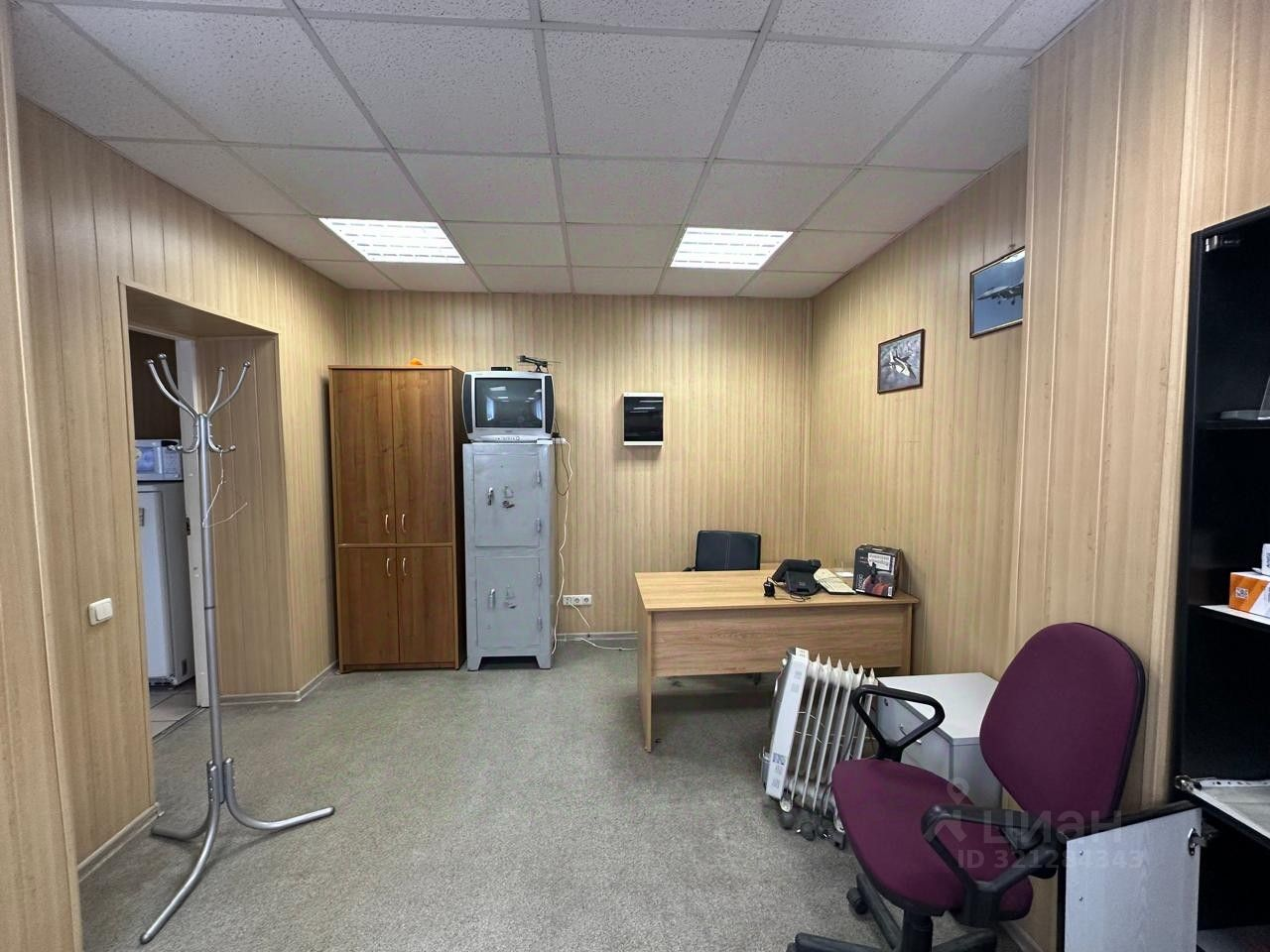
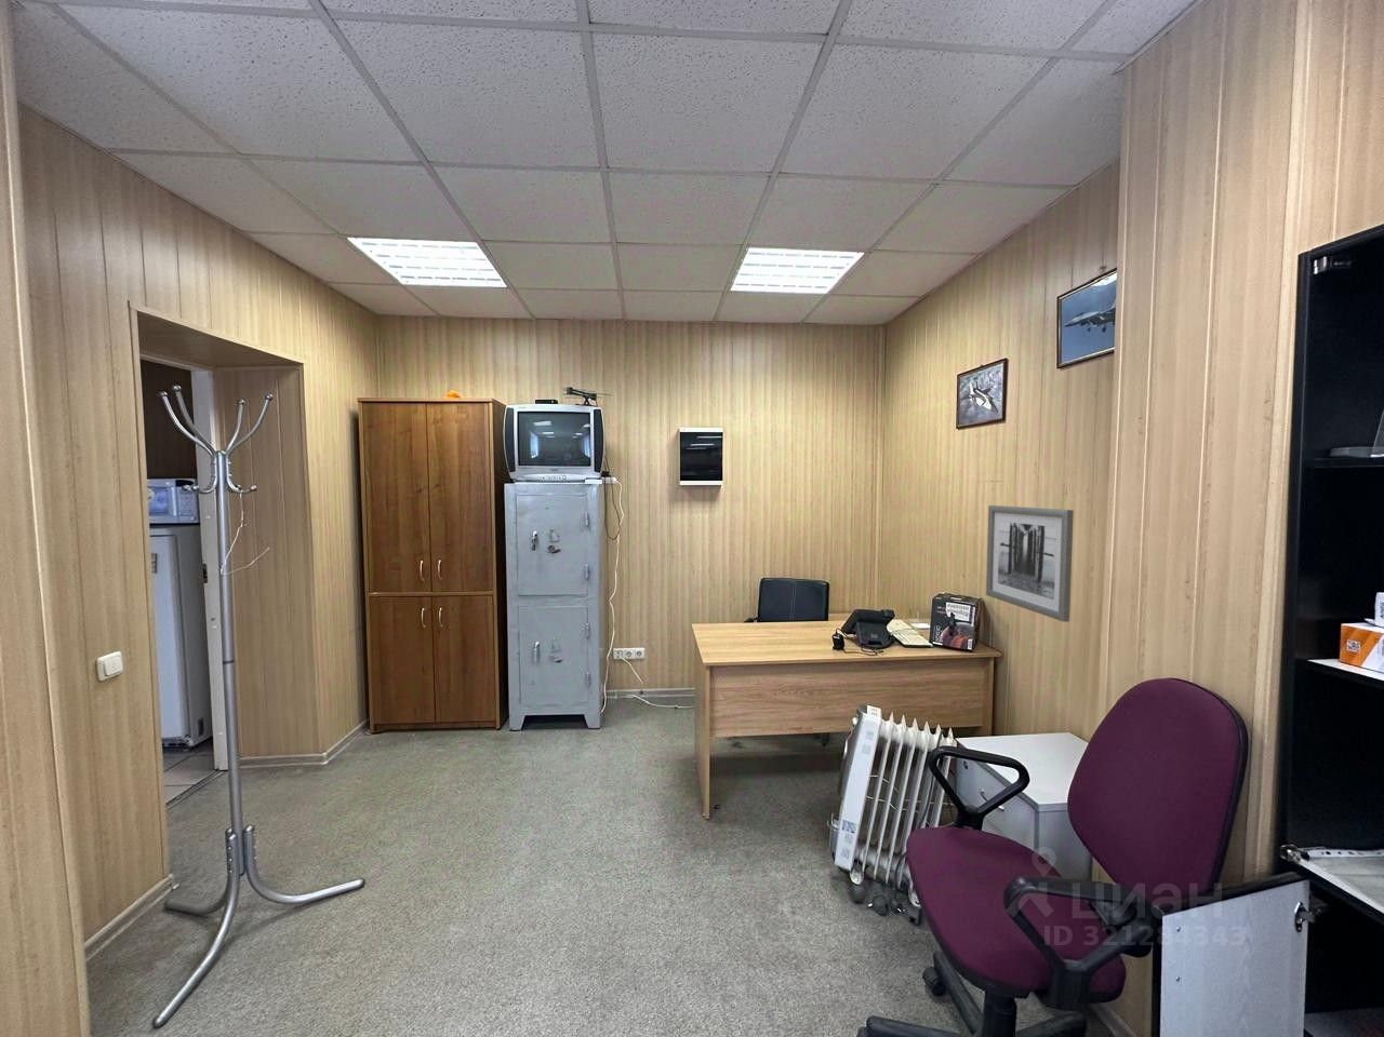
+ wall art [985,504,1075,623]
